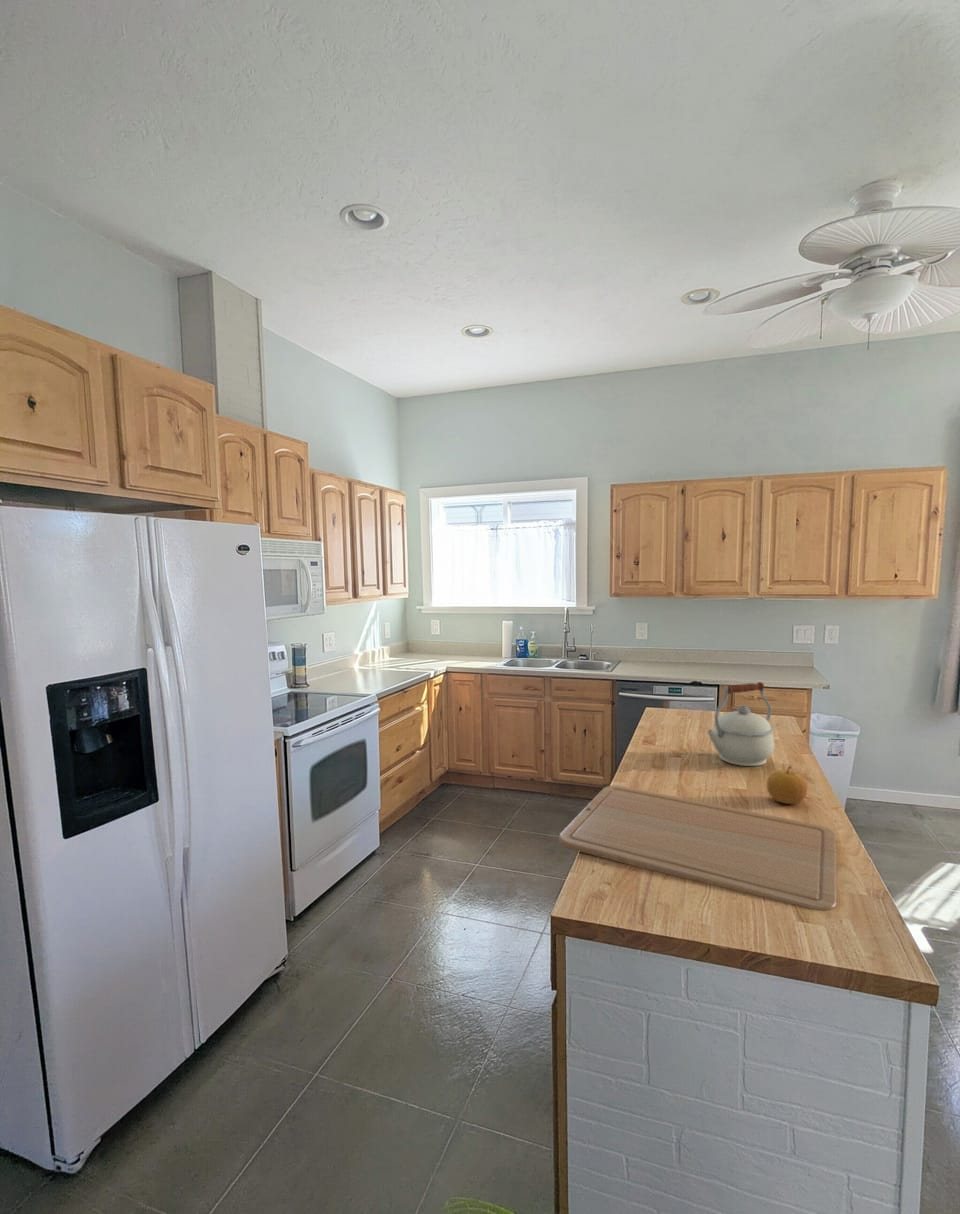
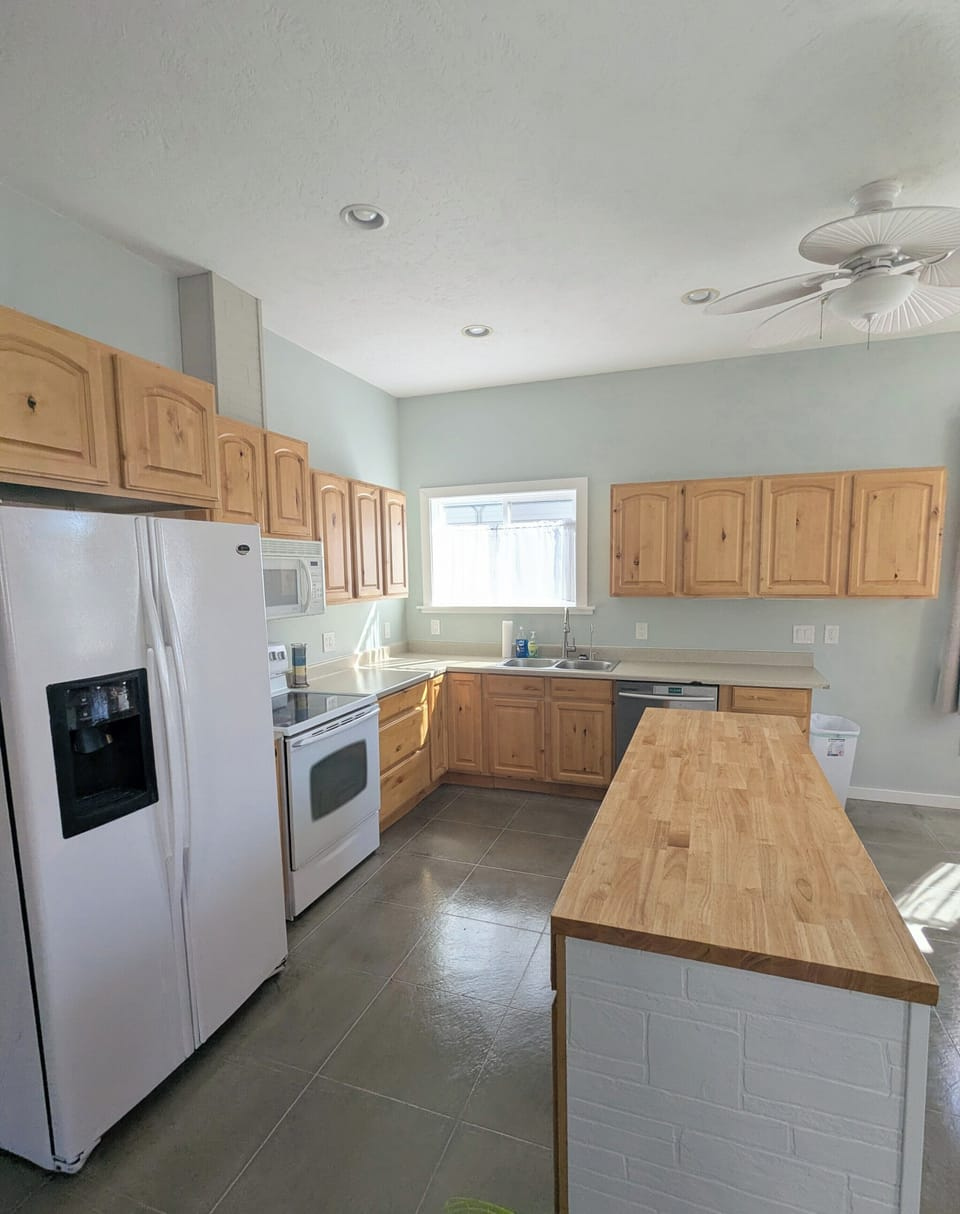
- kettle [706,681,775,767]
- fruit [766,765,808,805]
- chopping board [558,785,838,911]
